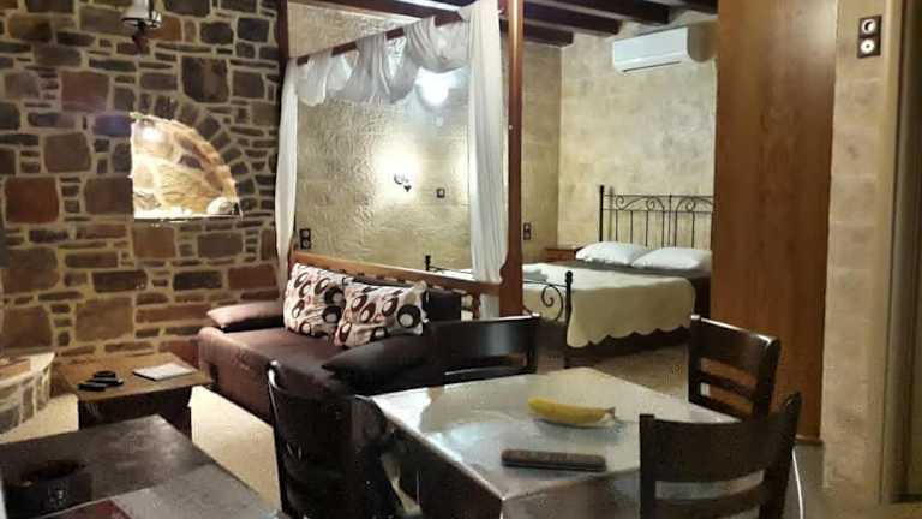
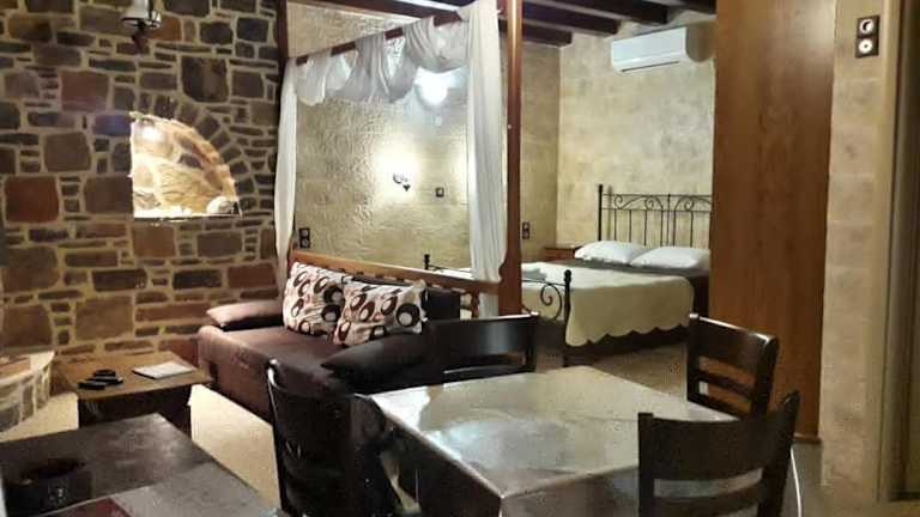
- remote control [499,447,607,472]
- fruit [527,396,617,425]
